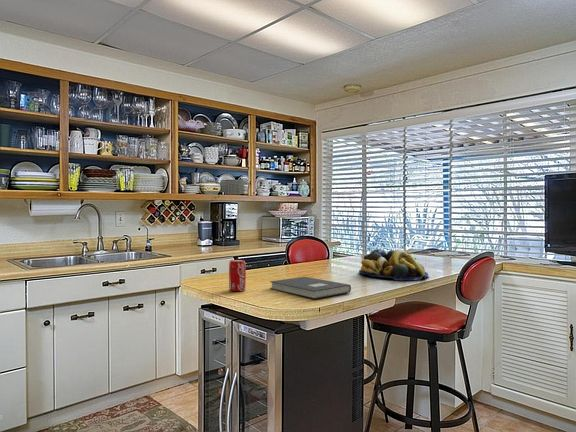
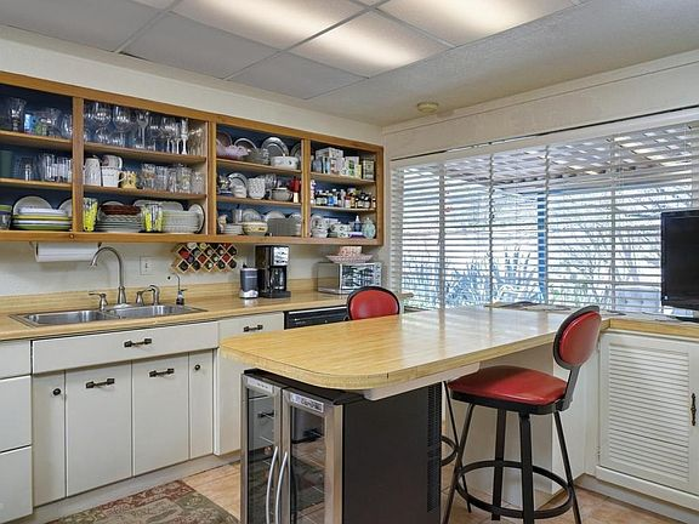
- book [269,276,352,300]
- beverage can [228,259,247,292]
- fruit bowl [358,248,429,281]
